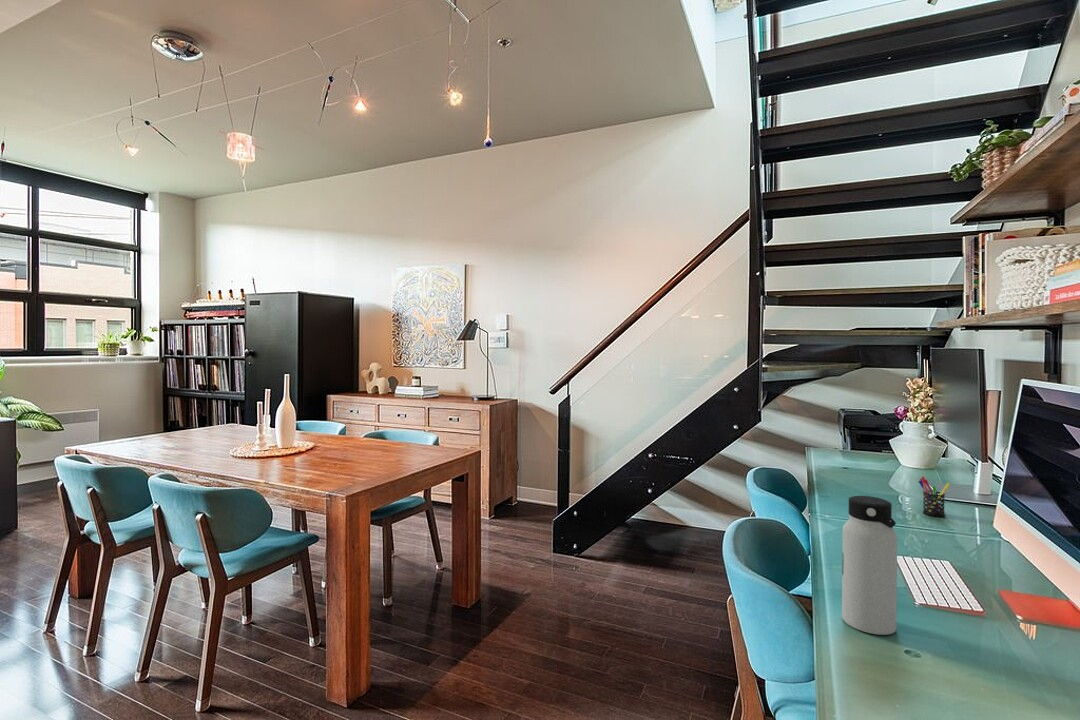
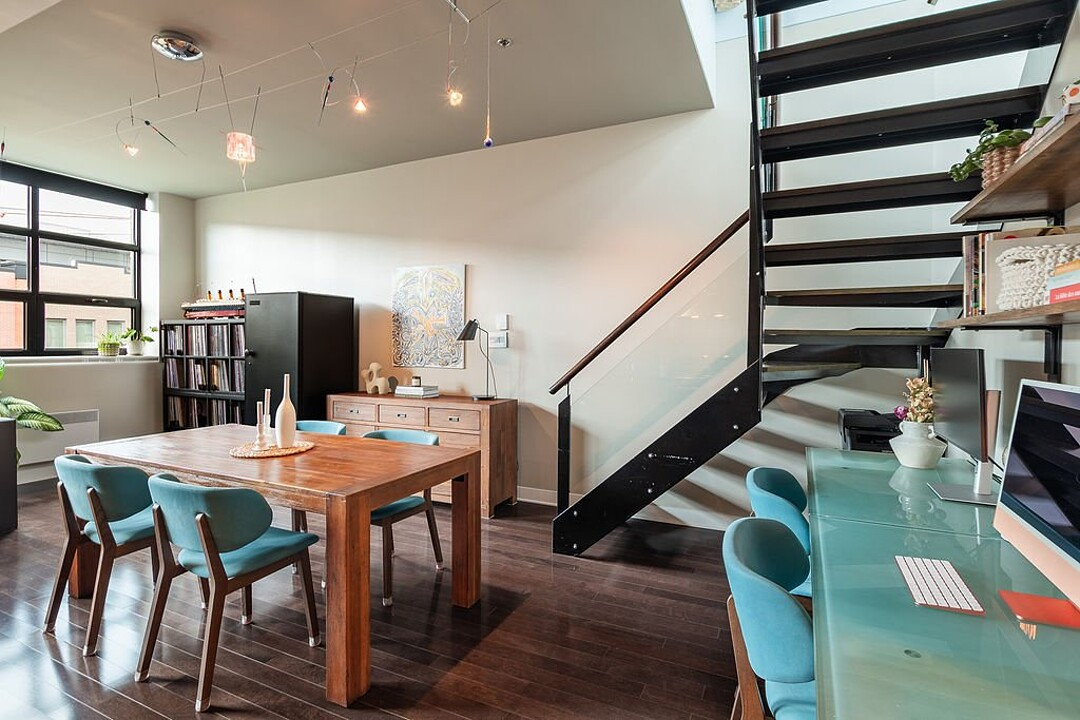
- pen holder [917,476,951,517]
- water bottle [841,495,898,636]
